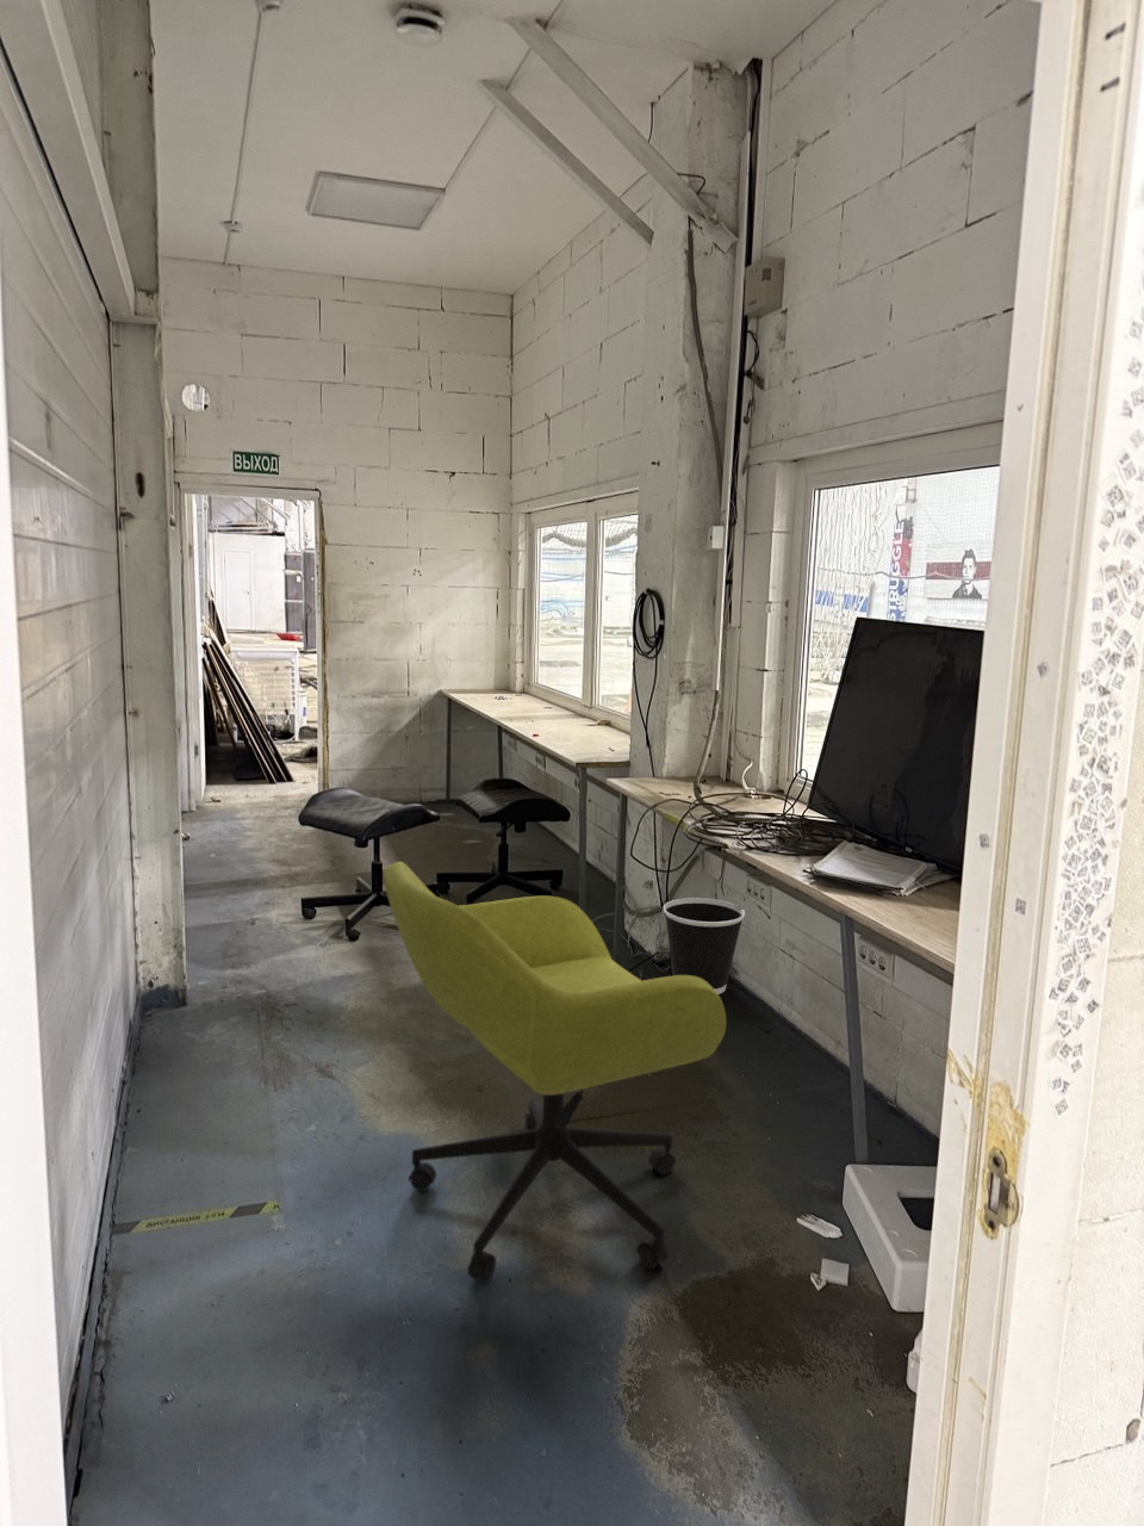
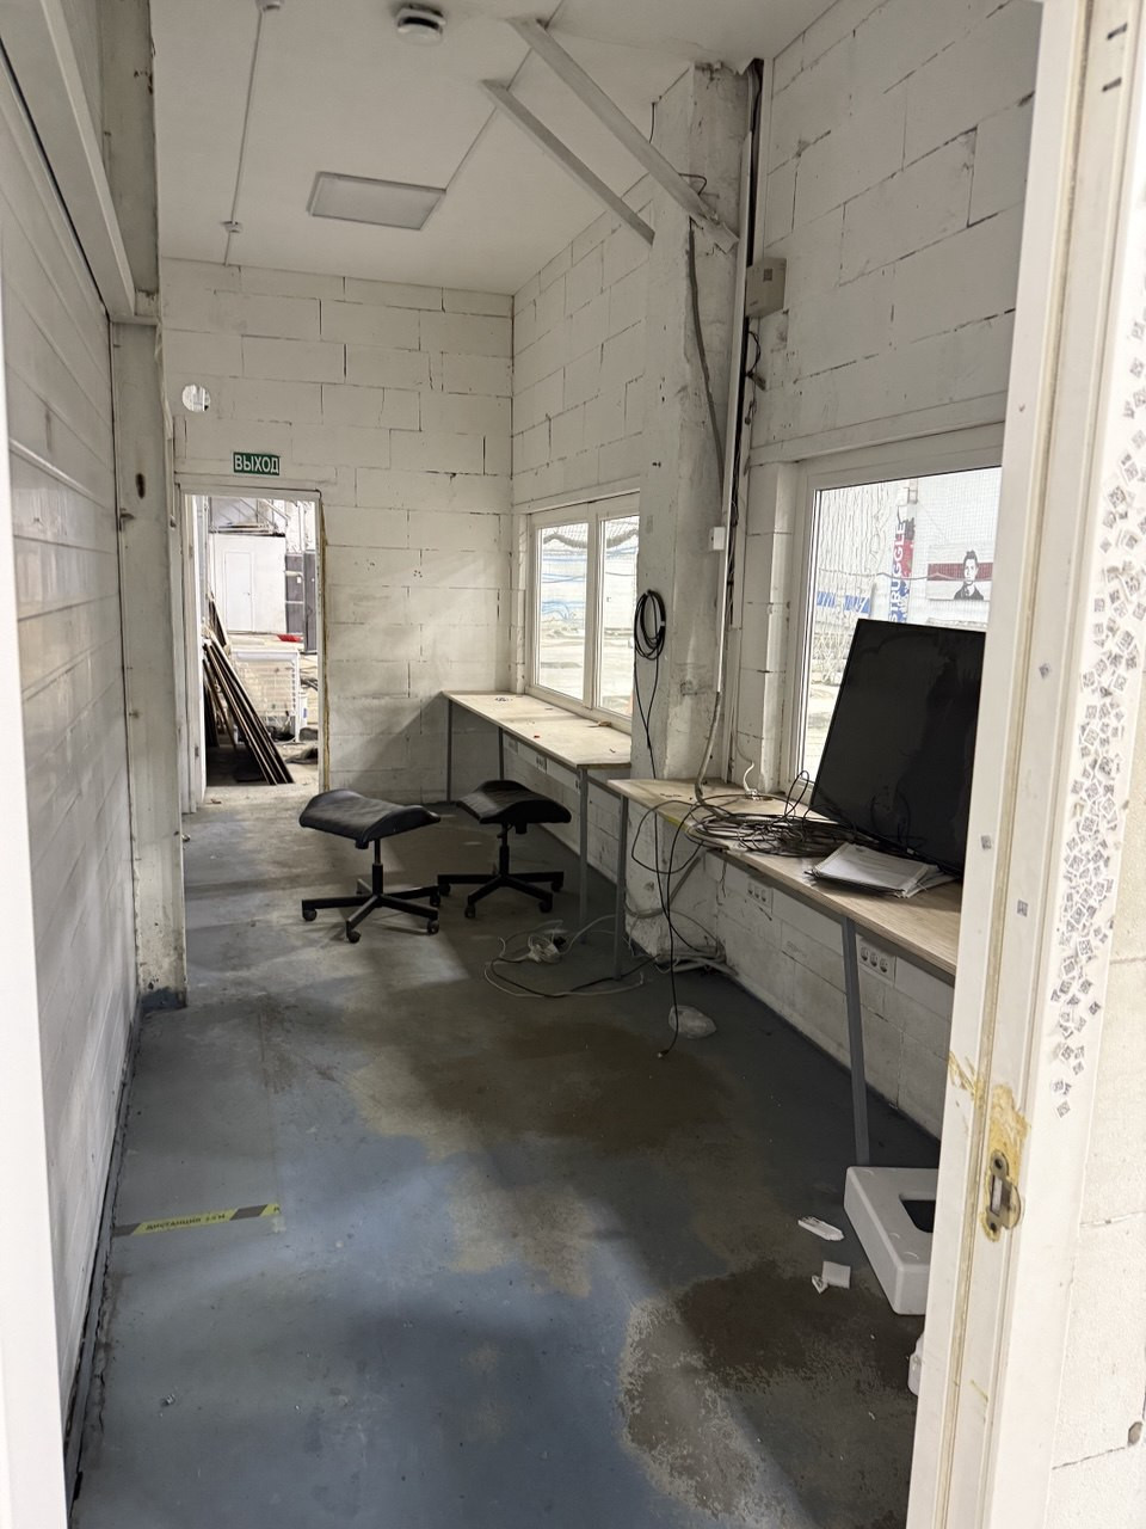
- office chair [382,860,727,1284]
- wastebasket [662,896,746,995]
